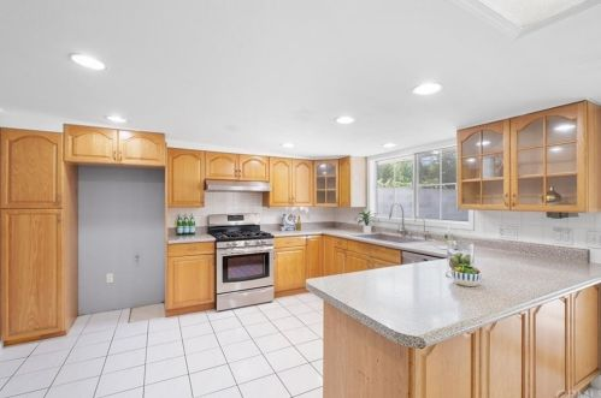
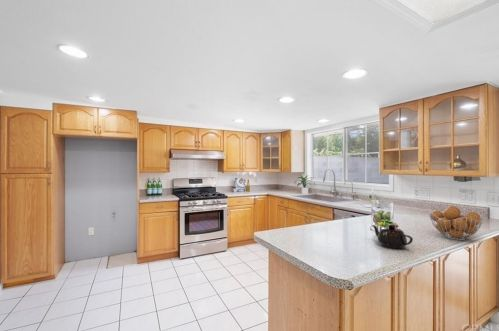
+ teapot [371,223,414,249]
+ fruit basket [428,205,484,241]
